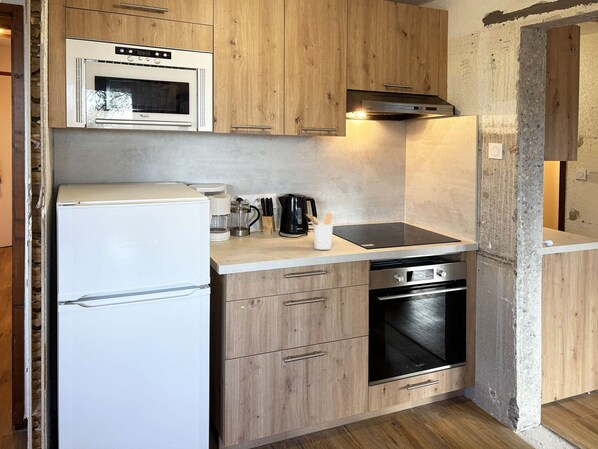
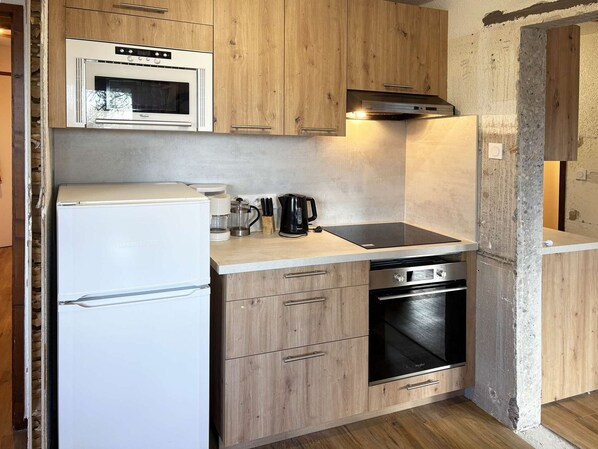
- utensil holder [306,212,334,251]
